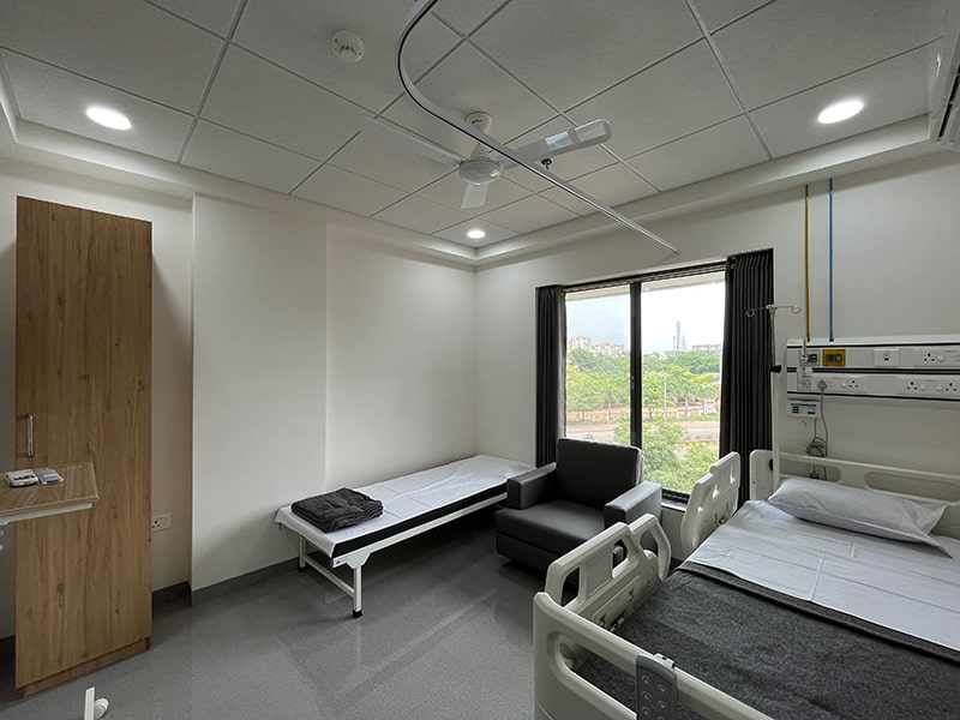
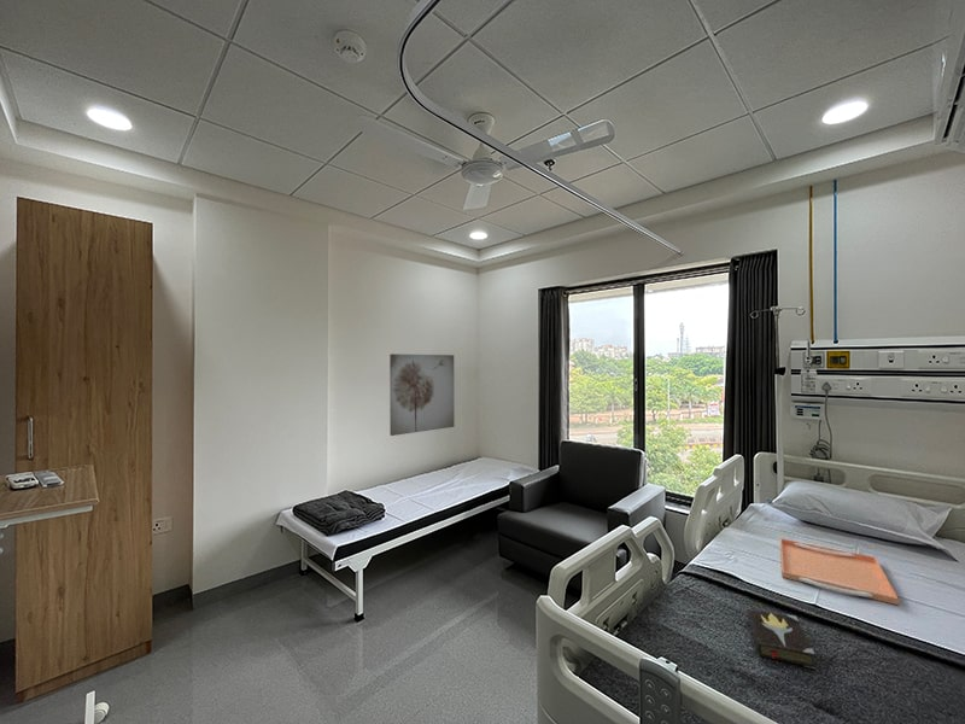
+ hardback book [747,608,817,670]
+ serving tray [779,537,900,606]
+ wall art [388,352,456,437]
